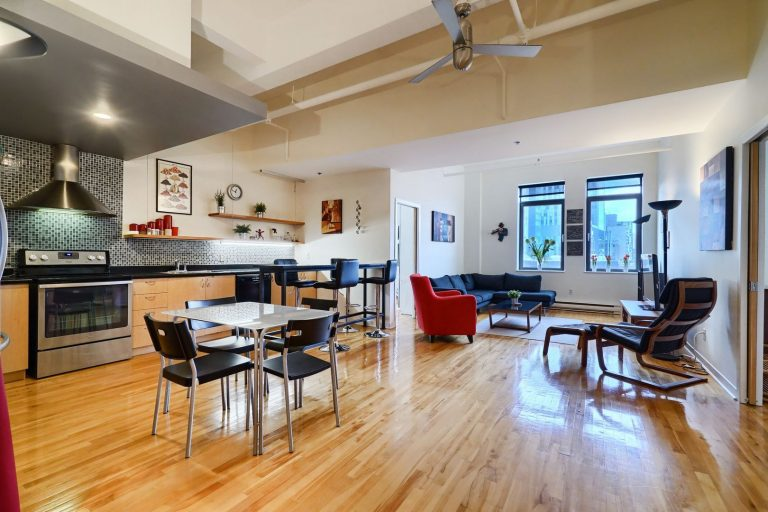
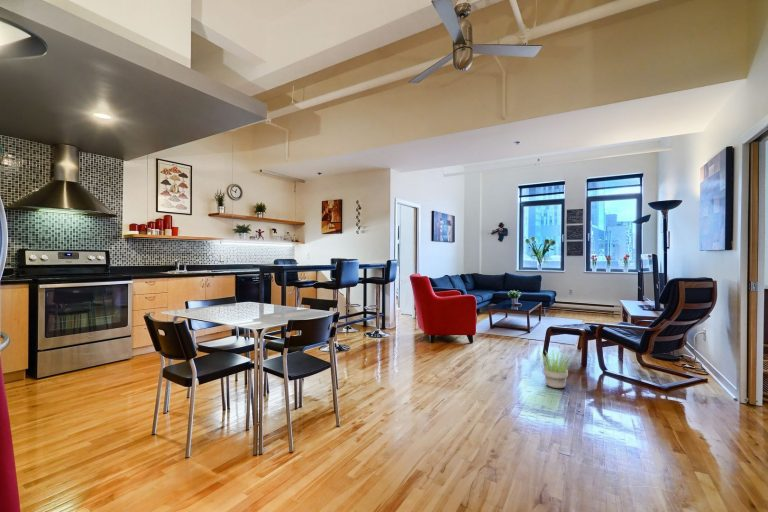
+ potted plant [536,349,575,389]
